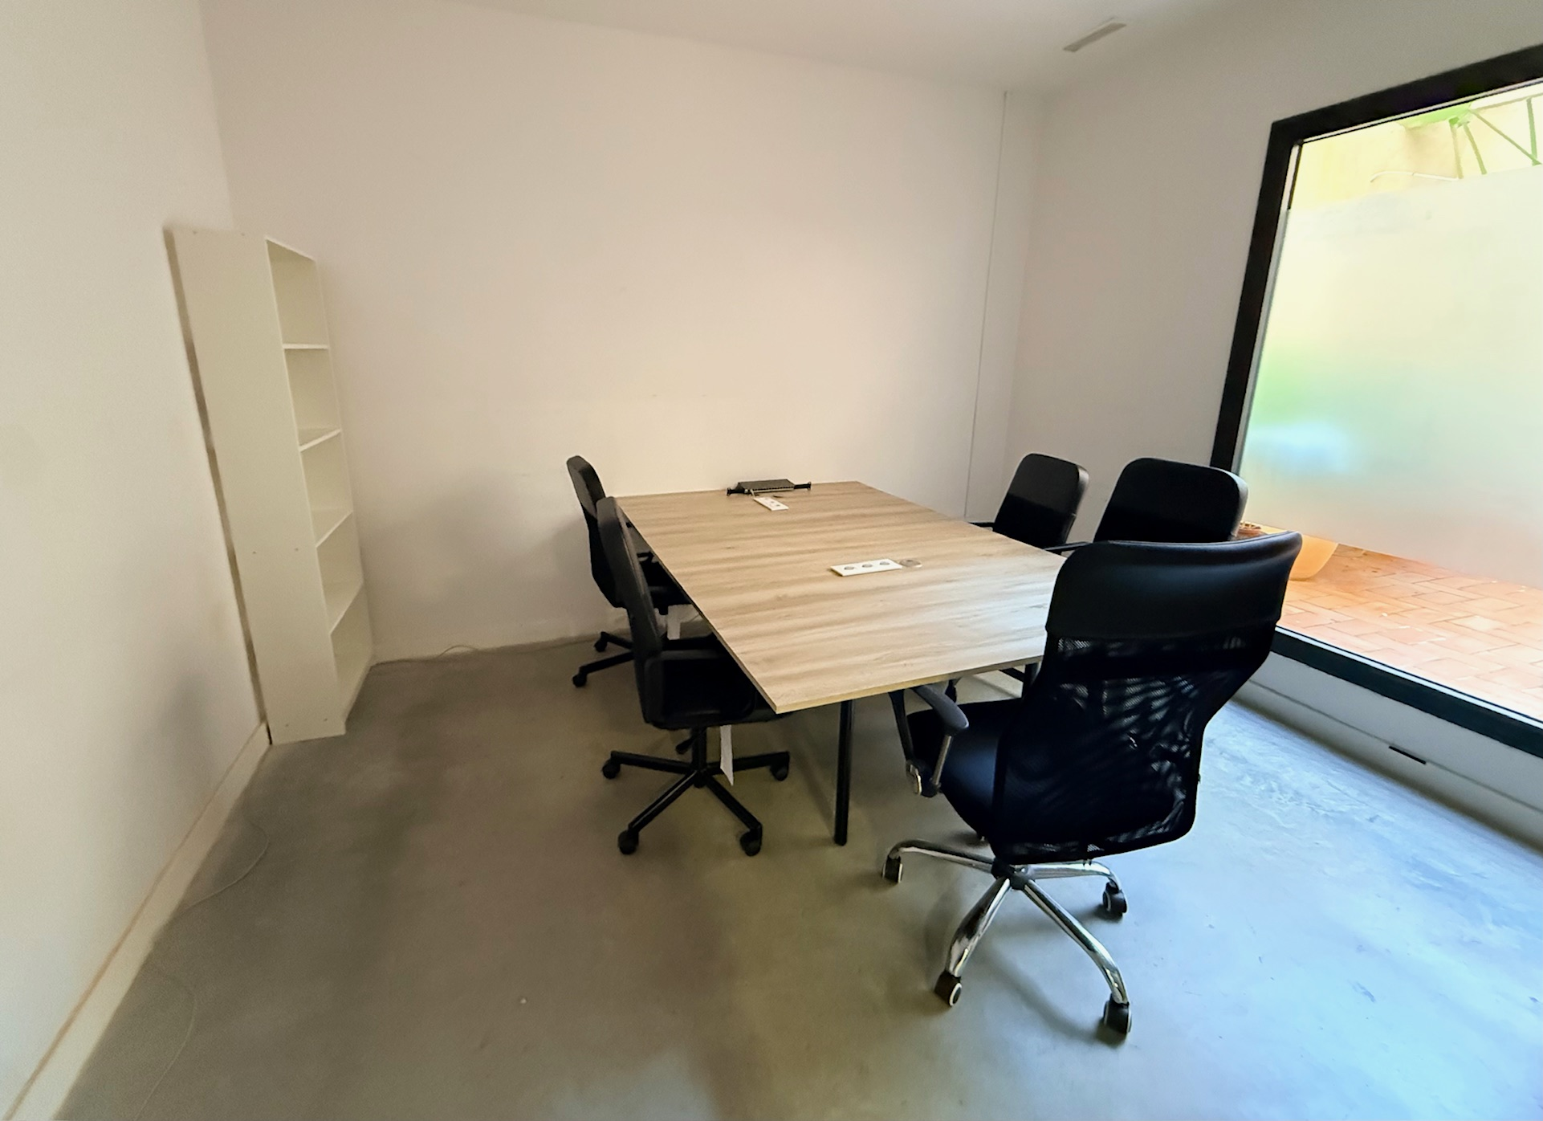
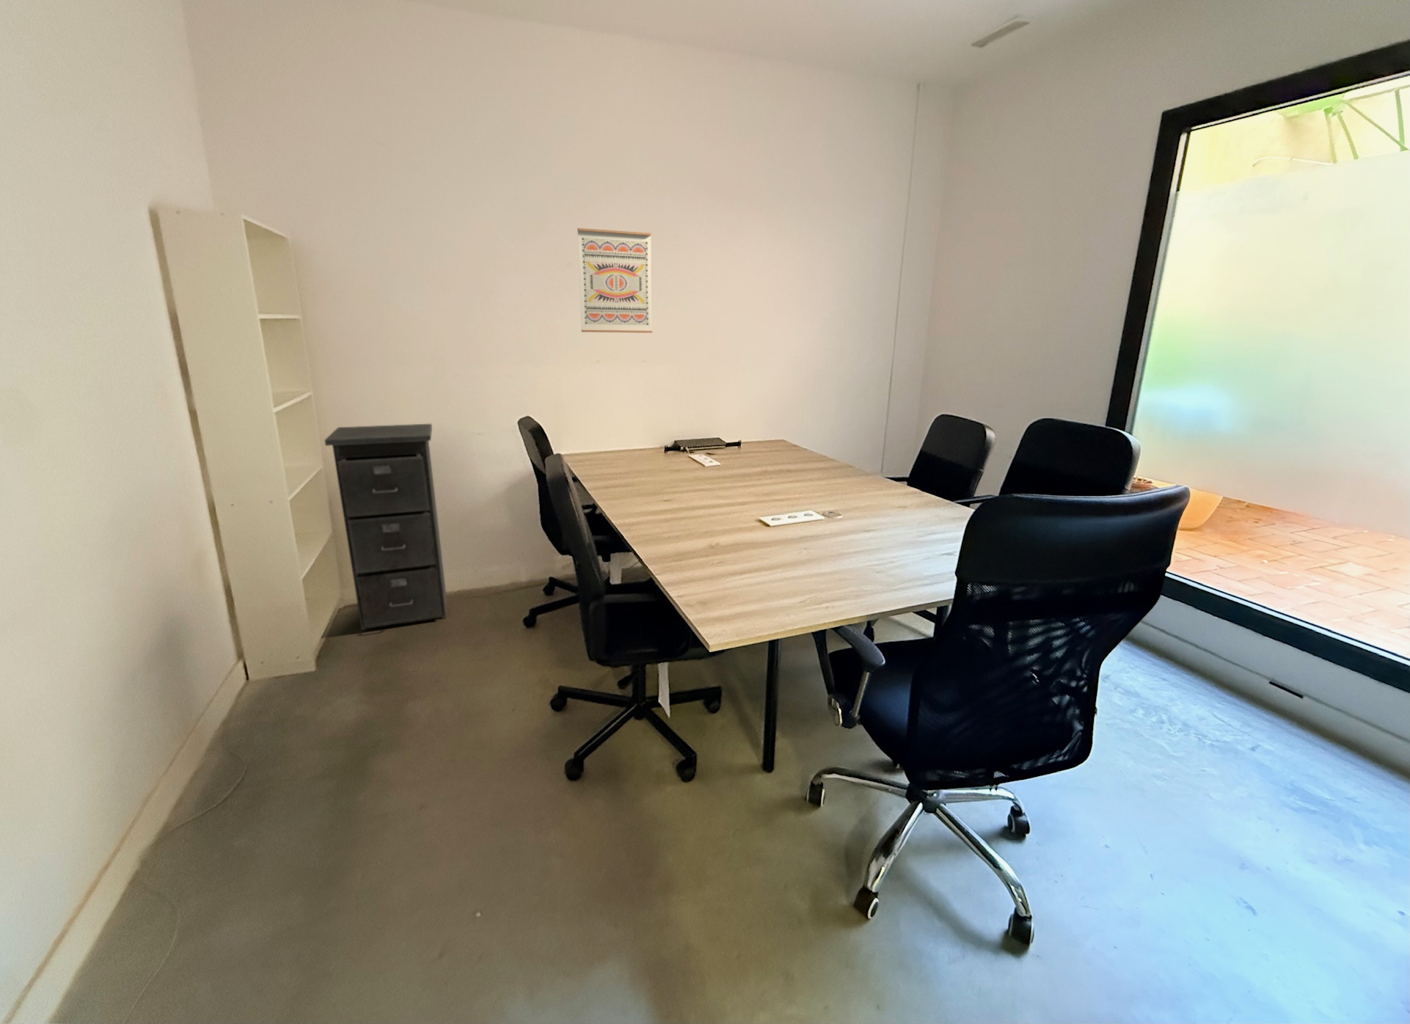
+ filing cabinet [324,423,447,631]
+ wall art [577,228,652,334]
